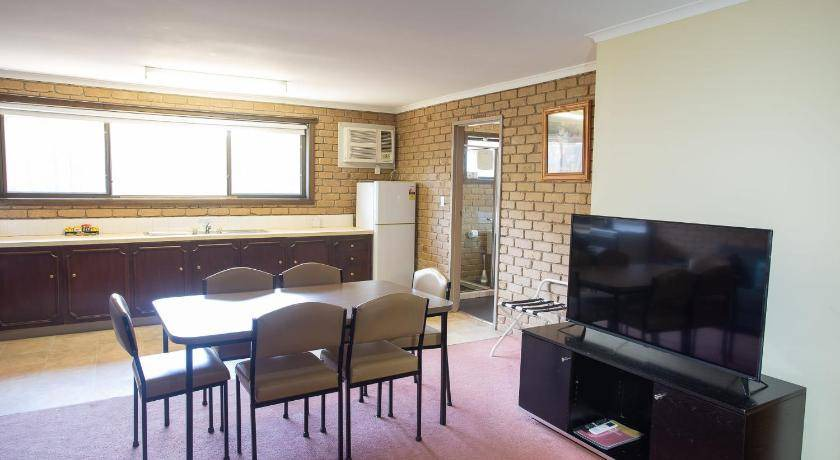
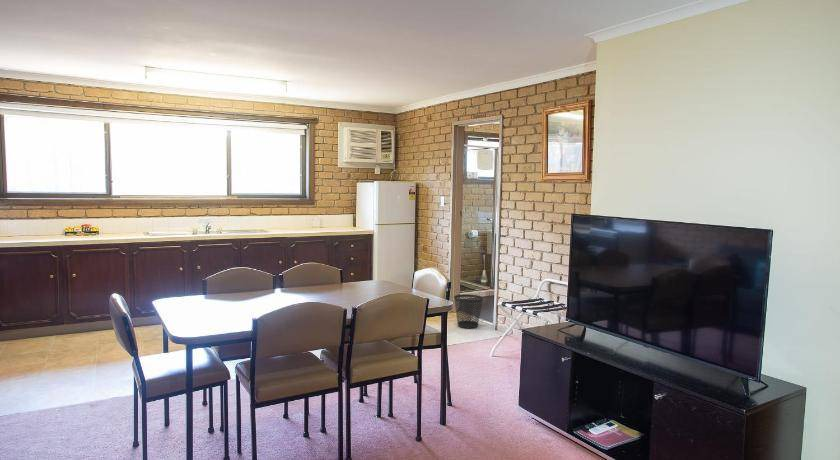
+ wastebasket [453,293,484,329]
